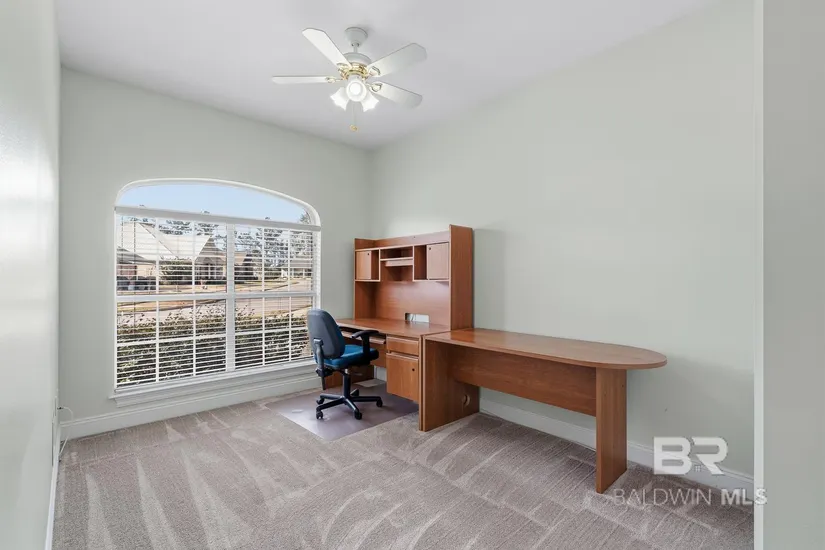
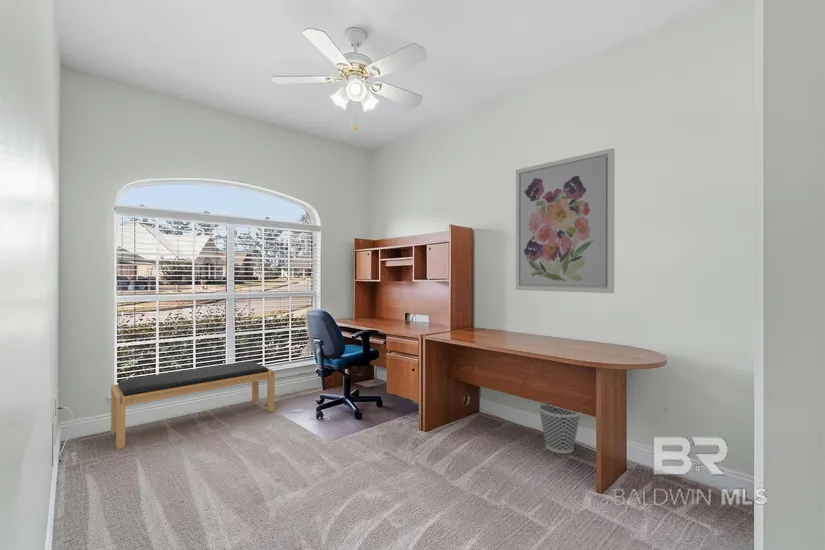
+ bench [110,360,276,450]
+ wall art [515,147,616,294]
+ wastebasket [537,402,582,455]
